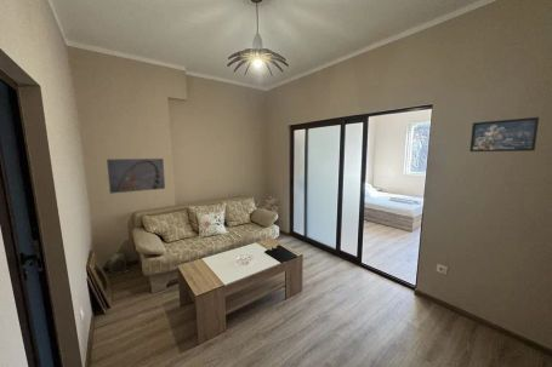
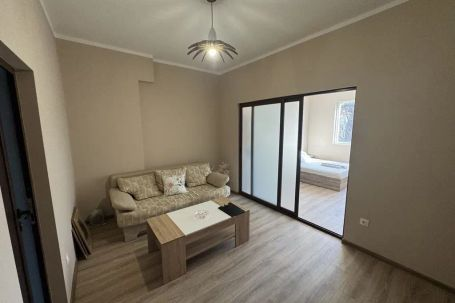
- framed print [106,157,166,195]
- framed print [468,116,540,153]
